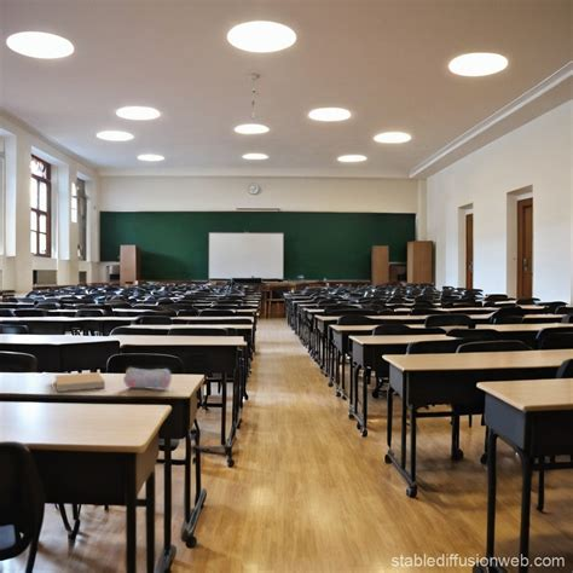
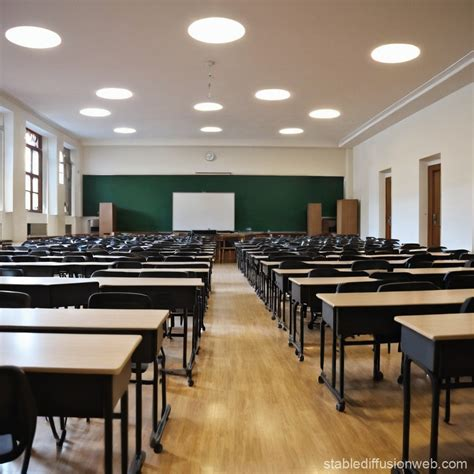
- pencil case [122,366,173,390]
- book [53,371,106,393]
